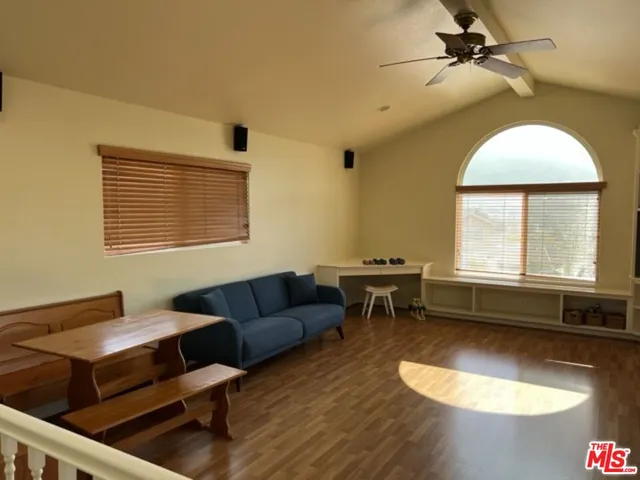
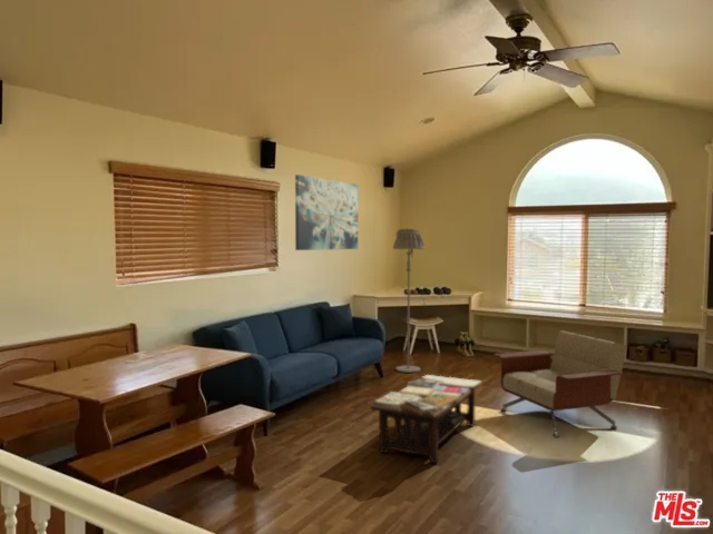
+ wall art [294,174,359,251]
+ floor lamp [392,228,426,374]
+ armchair [492,329,628,438]
+ coffee table [369,374,484,464]
